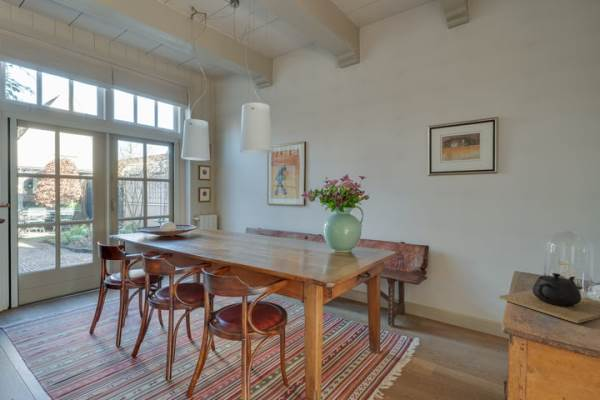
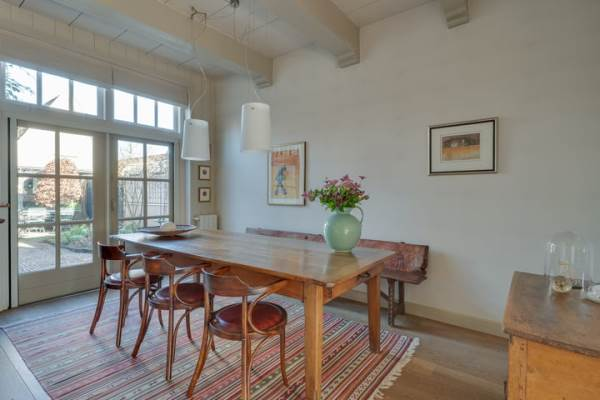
- teapot [499,272,600,324]
